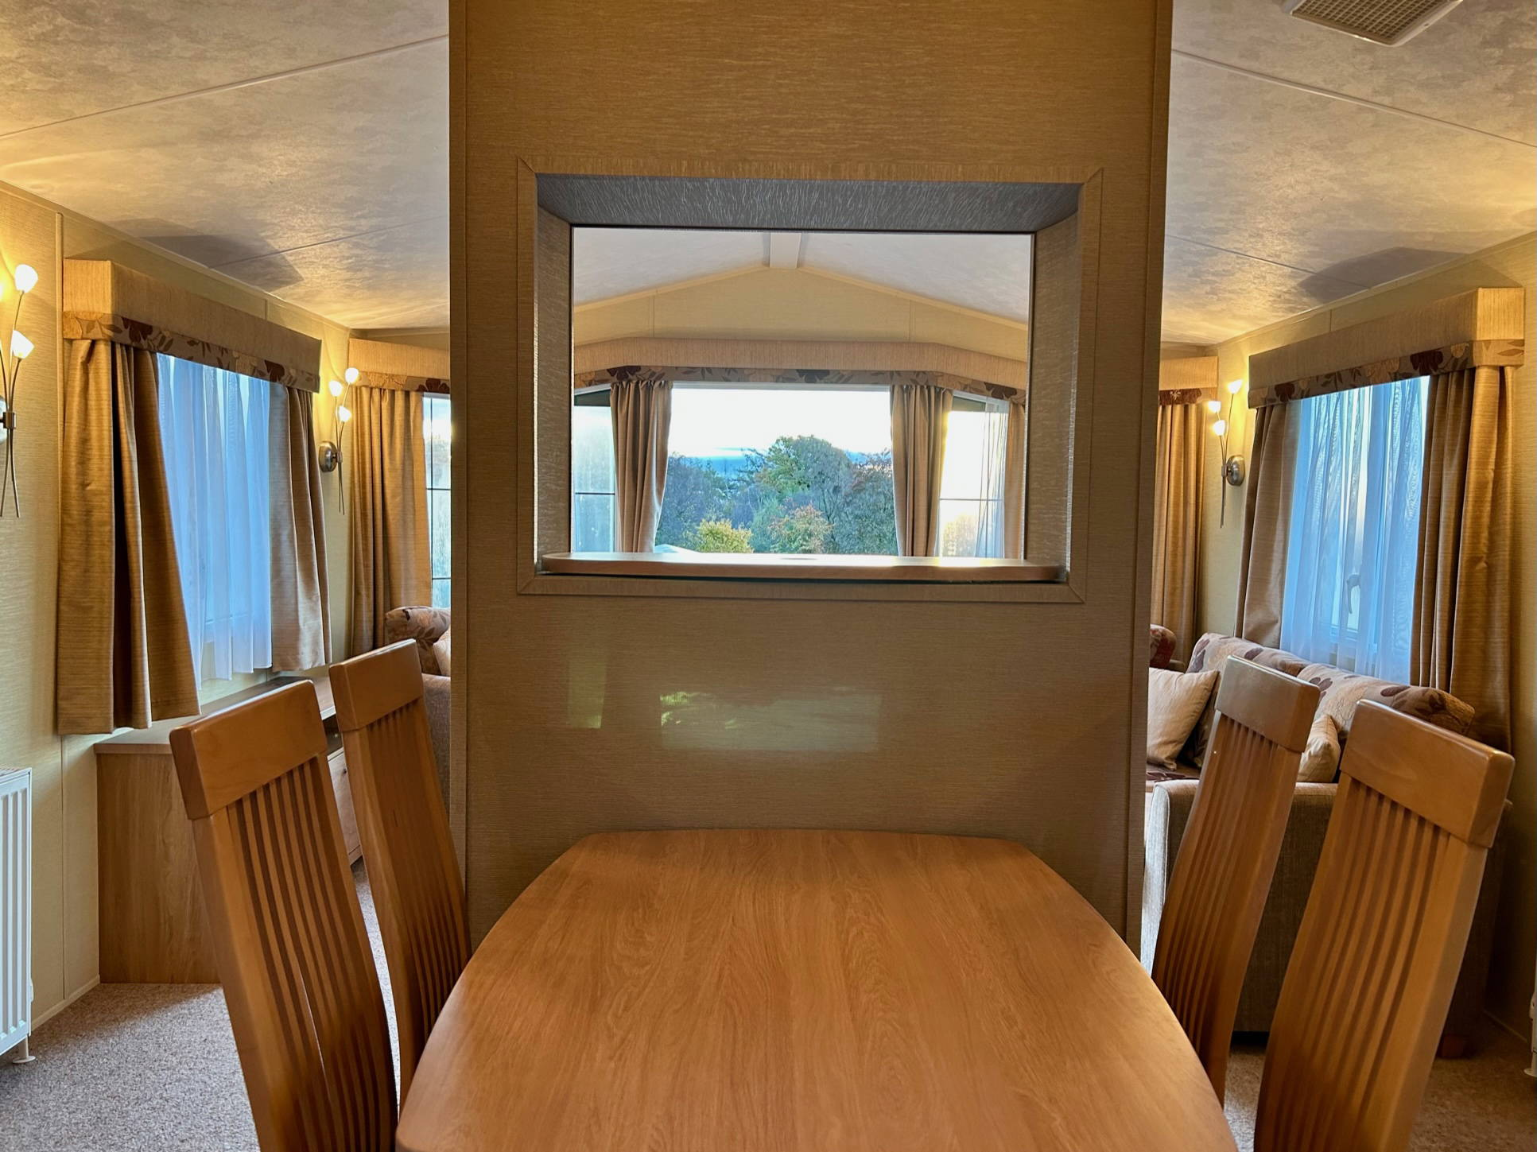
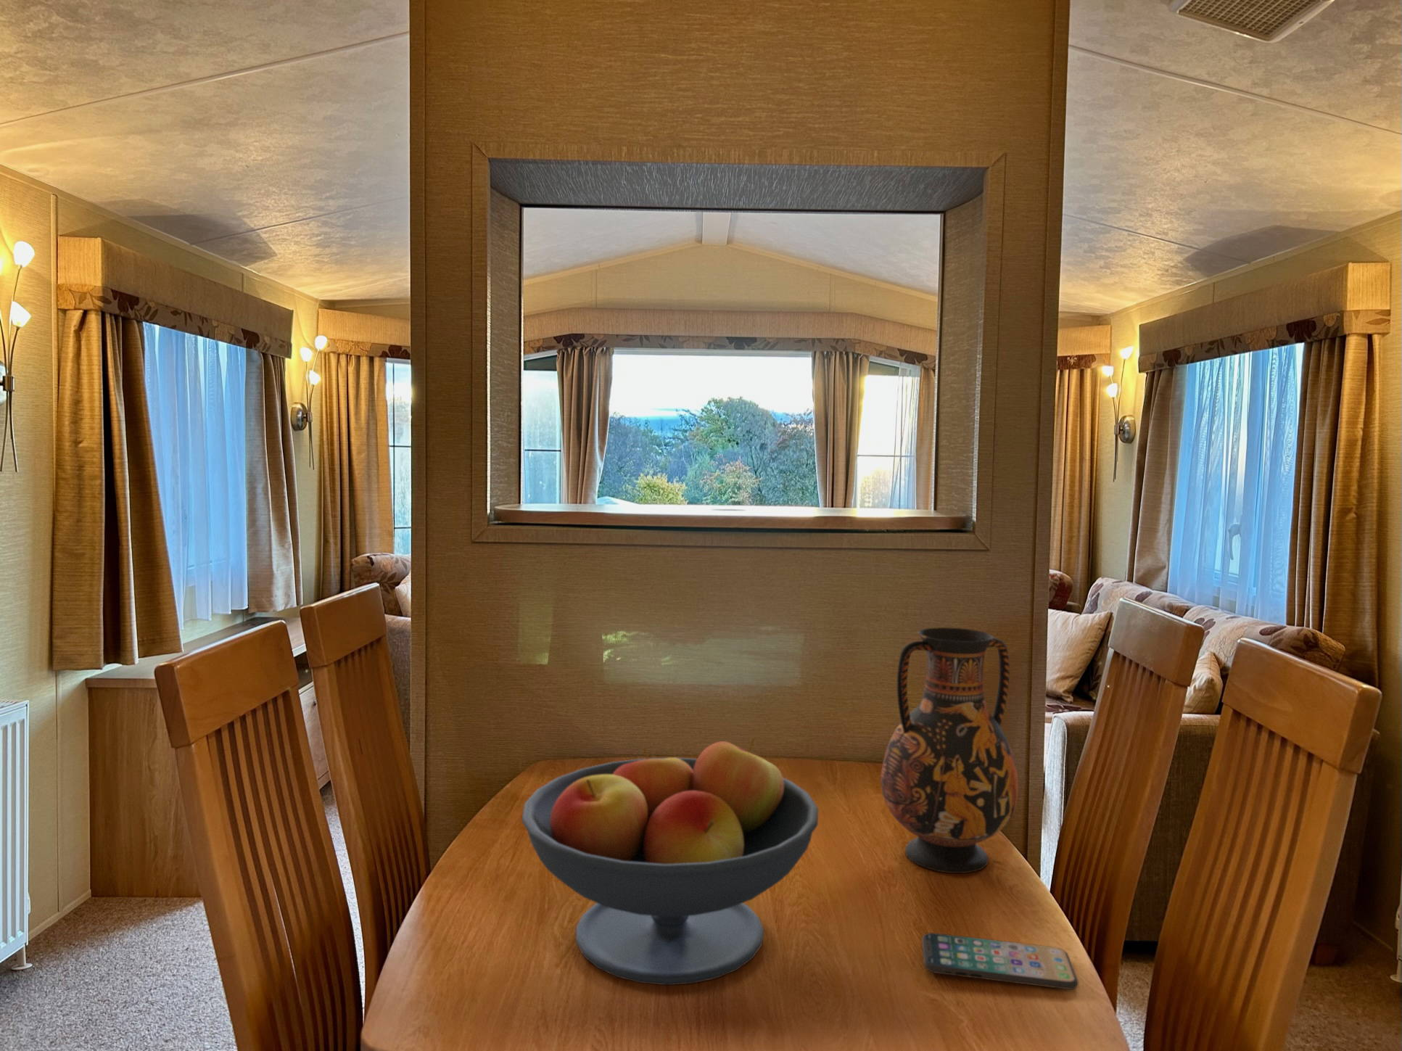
+ vase [881,627,1020,874]
+ fruit bowl [521,737,819,986]
+ smartphone [921,932,1080,990]
